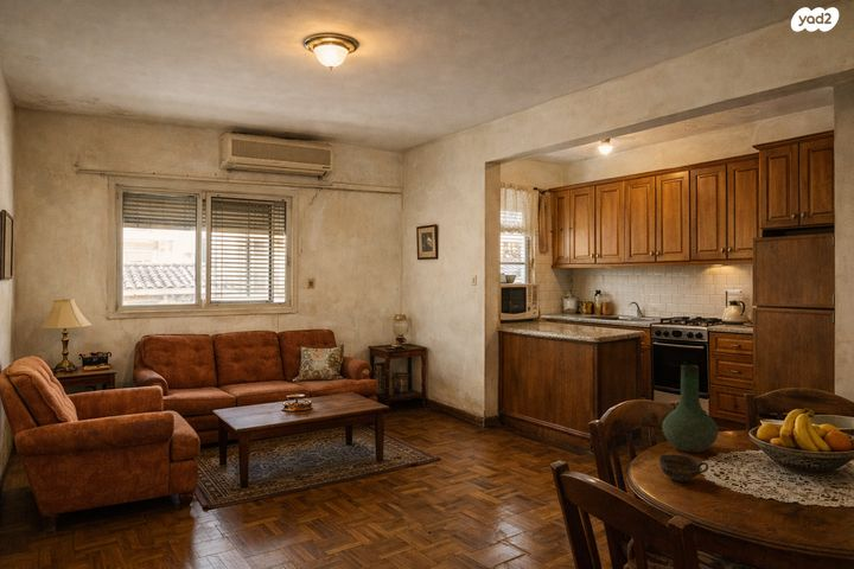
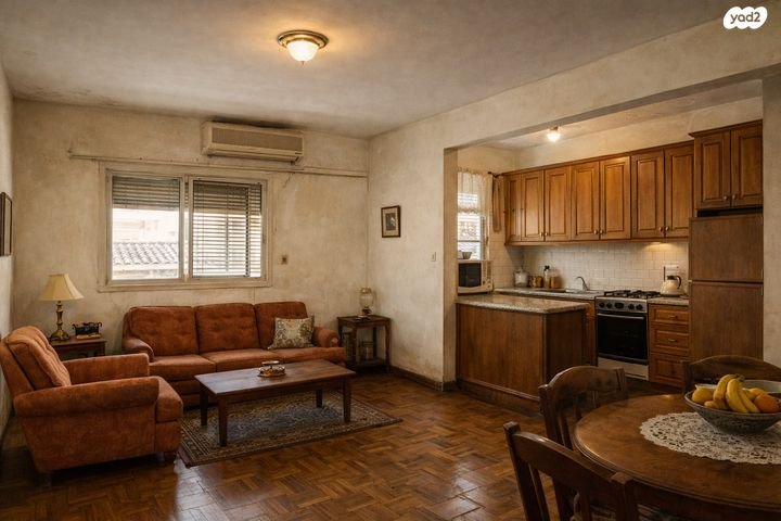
- cup [658,454,709,484]
- vase [661,364,719,453]
